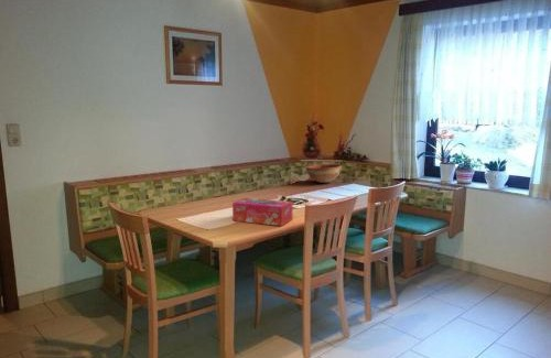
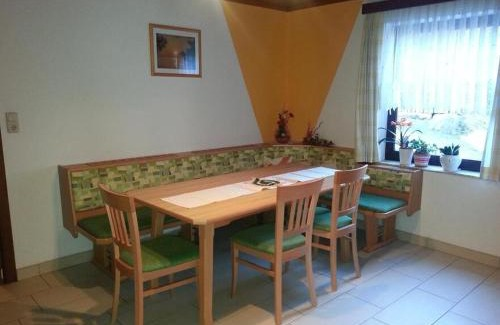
- tissue box [231,197,293,227]
- bowl [305,163,343,184]
